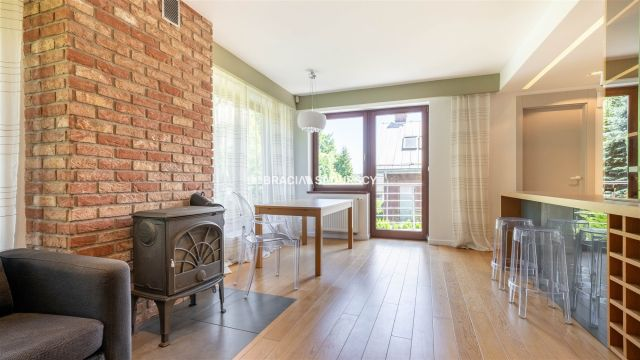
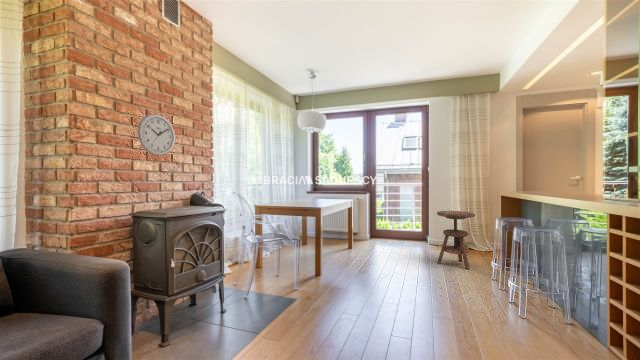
+ side table [436,210,476,270]
+ wall clock [137,113,176,157]
